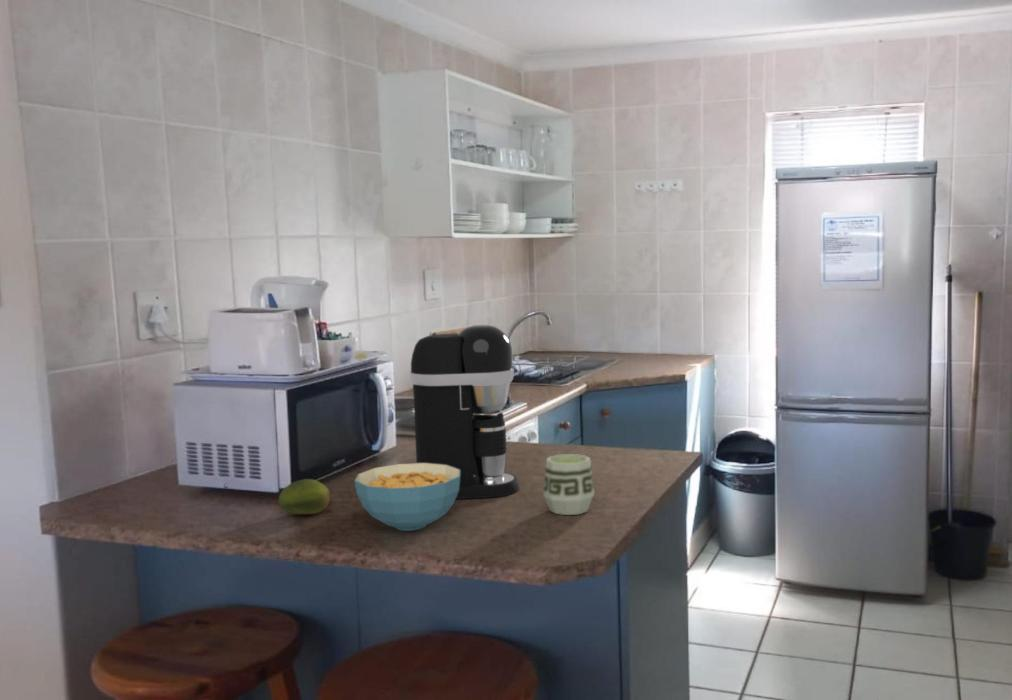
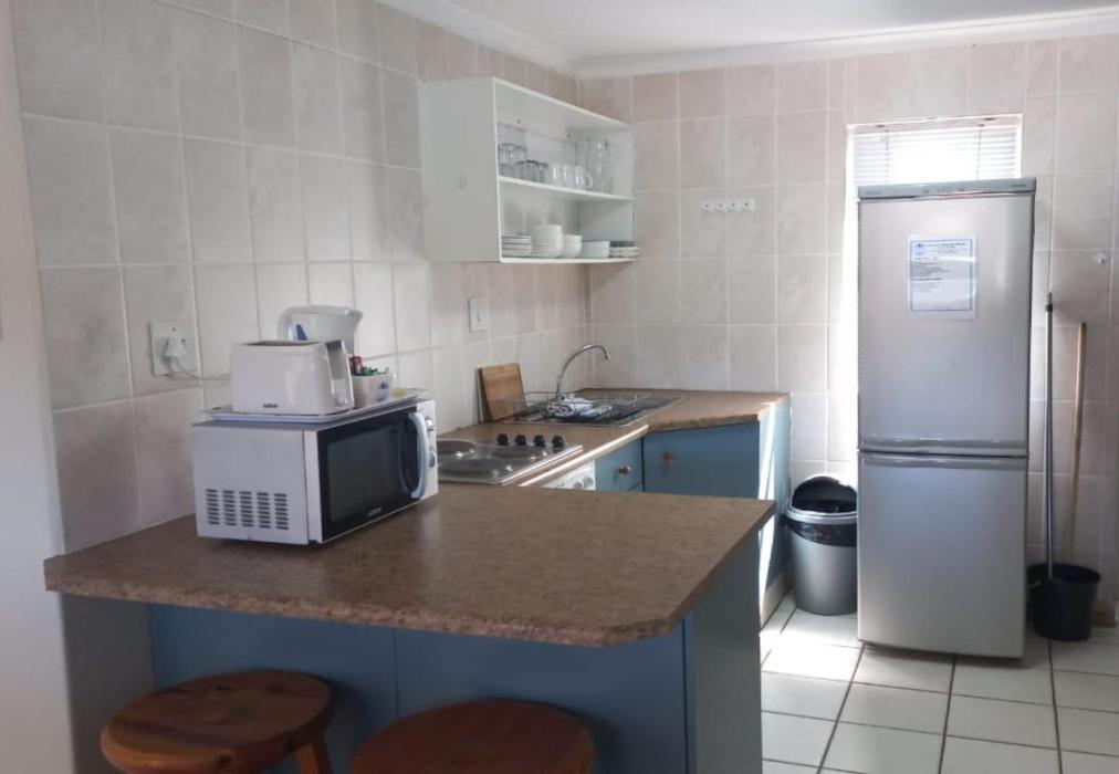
- coffee maker [409,324,520,500]
- cup [543,453,595,516]
- fruit [277,478,331,515]
- cereal bowl [354,462,460,532]
